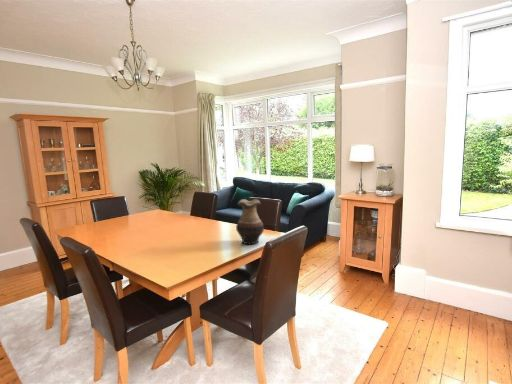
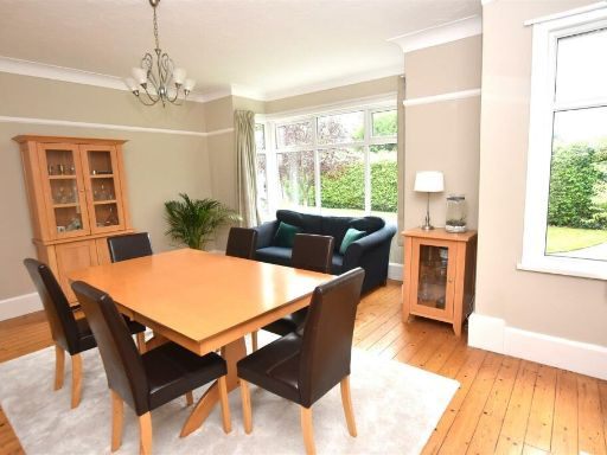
- vase [235,198,265,245]
